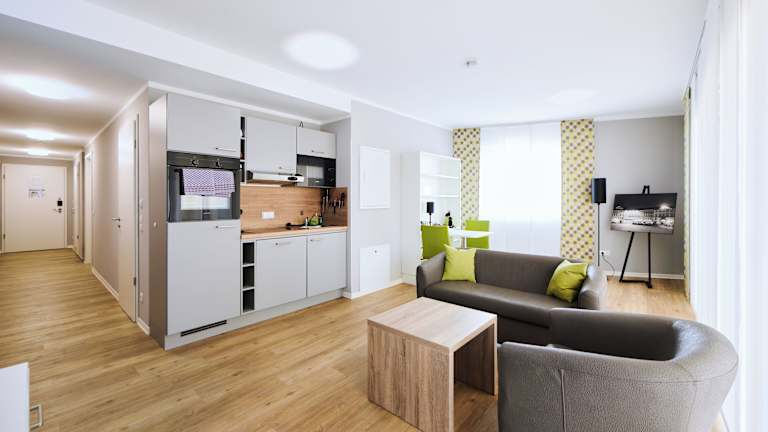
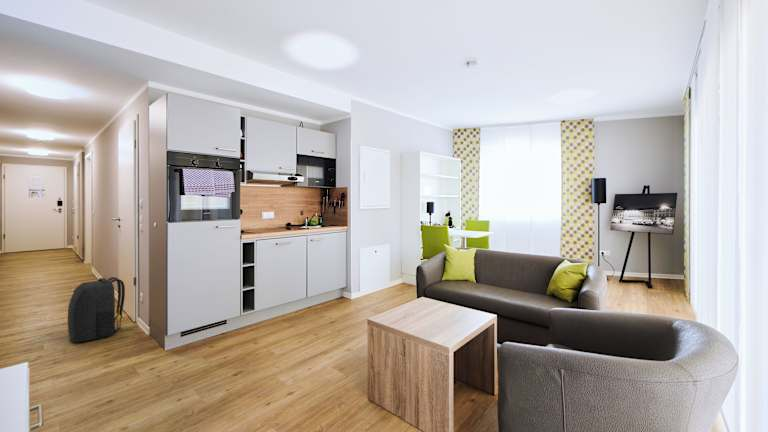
+ backpack [67,276,134,343]
